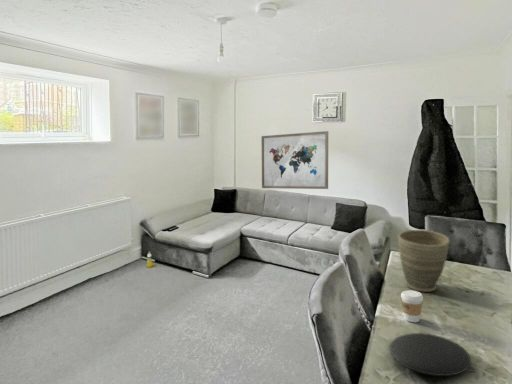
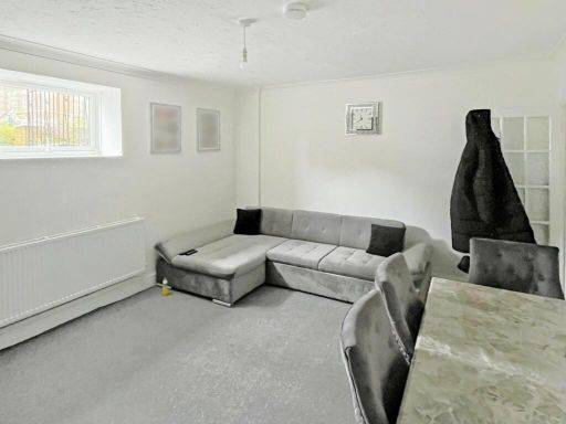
- plate [389,332,472,377]
- wall art [261,130,329,190]
- vase [397,229,451,293]
- coffee cup [400,290,424,323]
